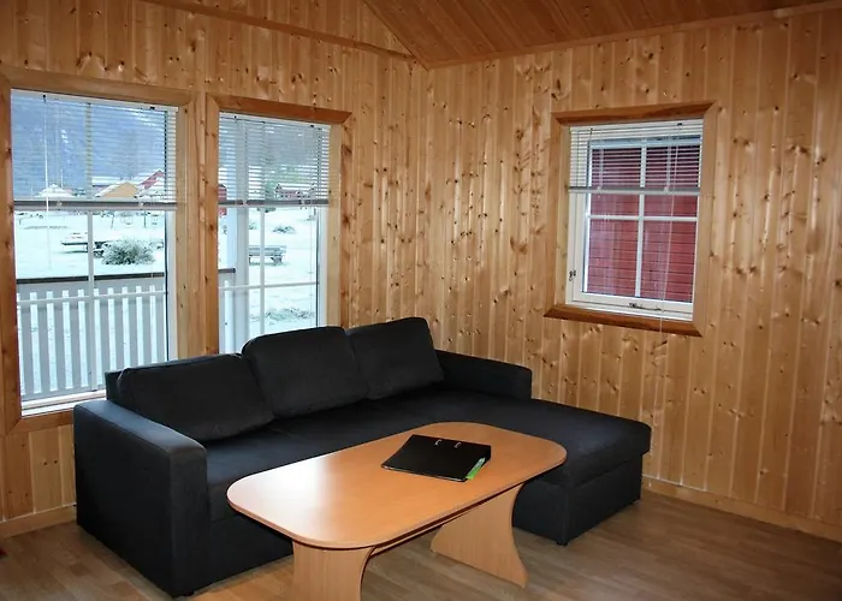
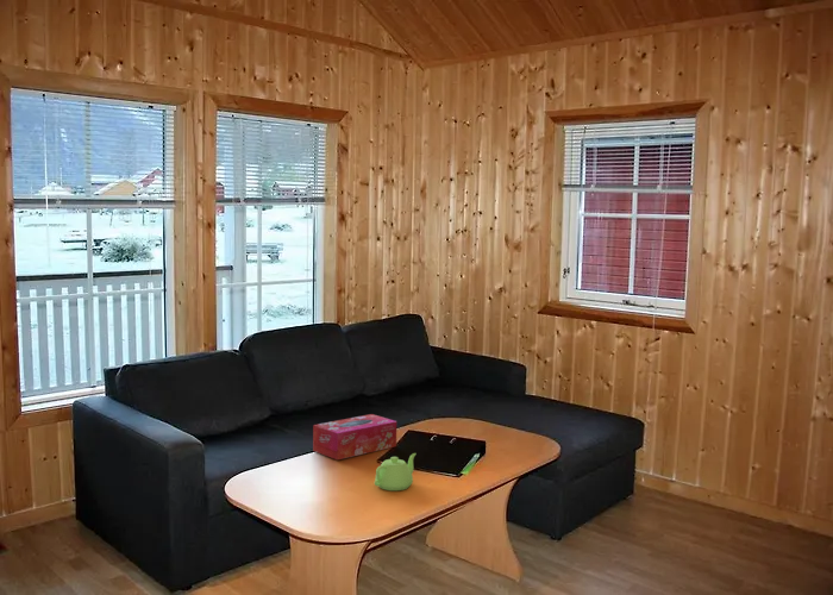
+ teapot [374,452,416,491]
+ tissue box [312,413,397,461]
